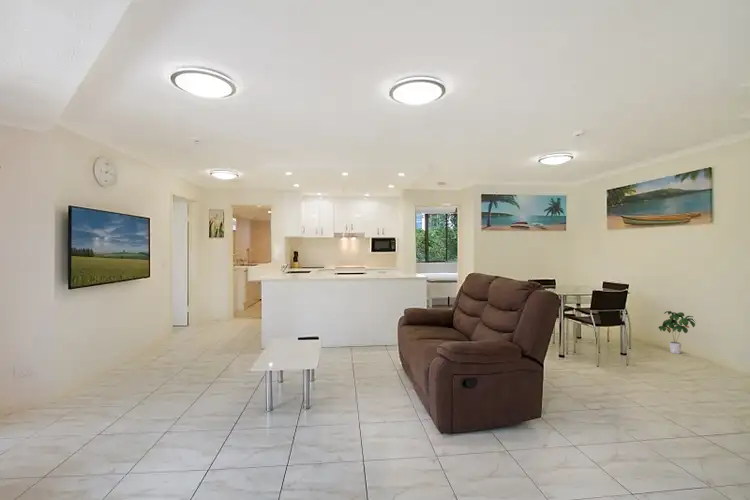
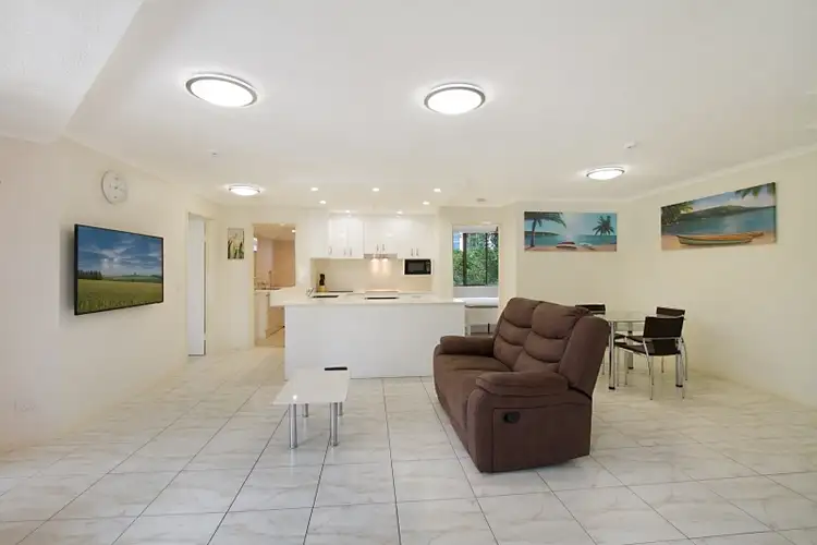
- potted plant [658,310,696,355]
